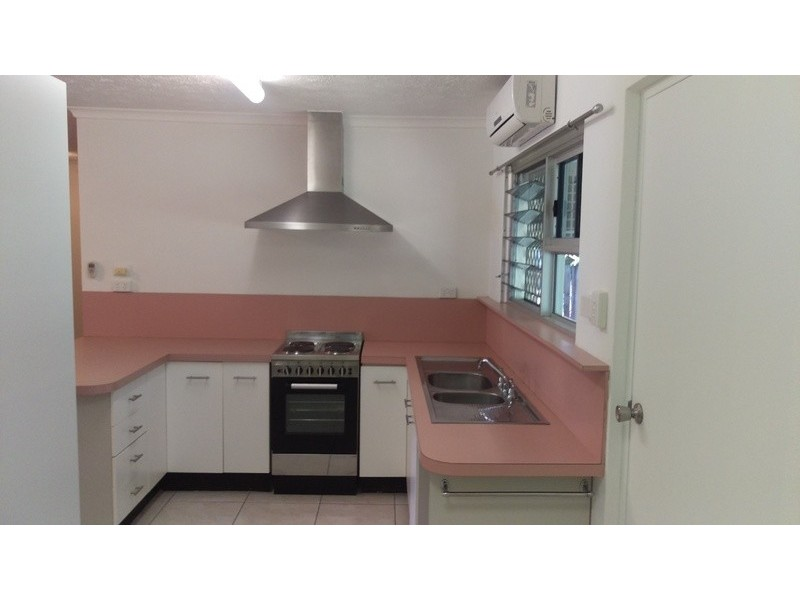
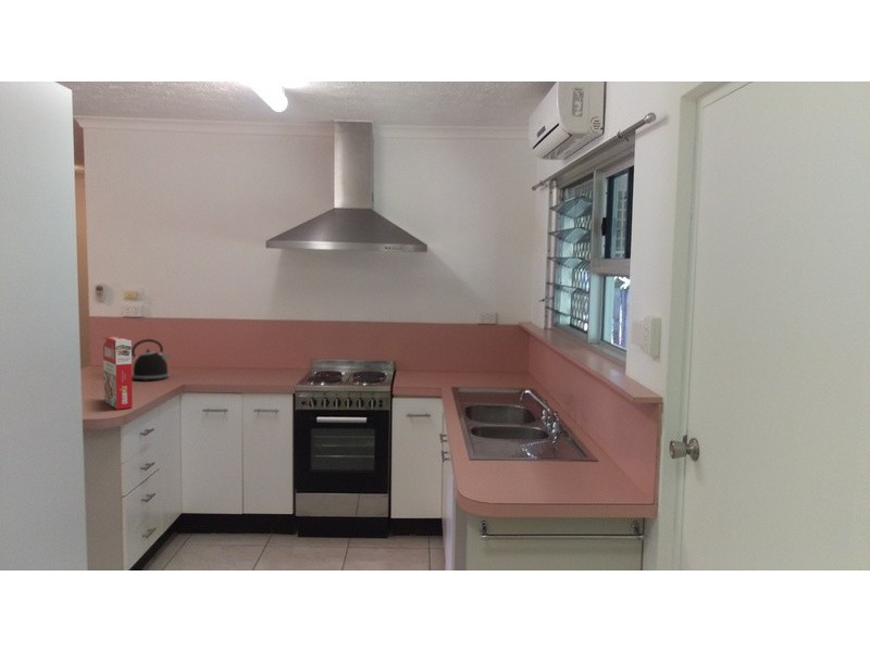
+ cereal box [102,336,134,411]
+ kettle [132,338,172,383]
